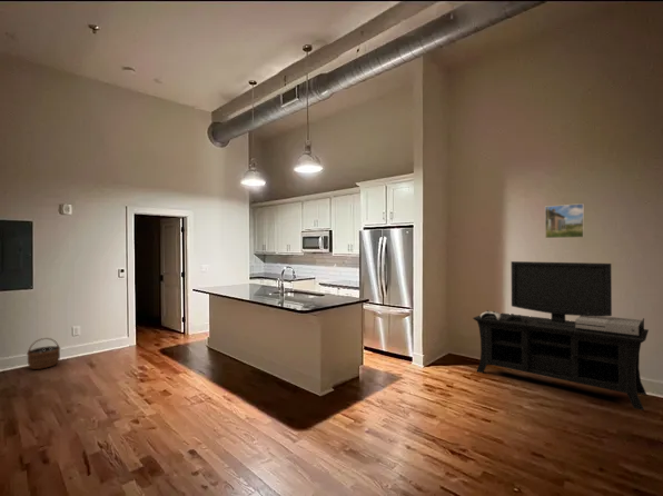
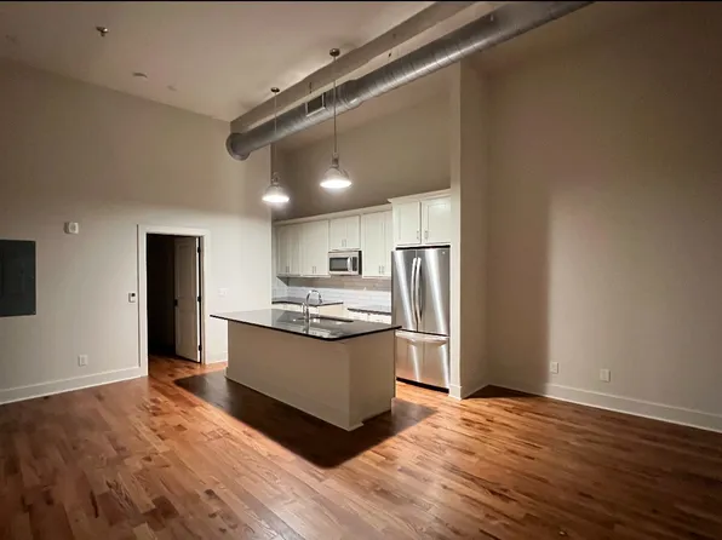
- media console [472,260,650,411]
- wicker basket [26,337,61,370]
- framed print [544,202,585,239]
